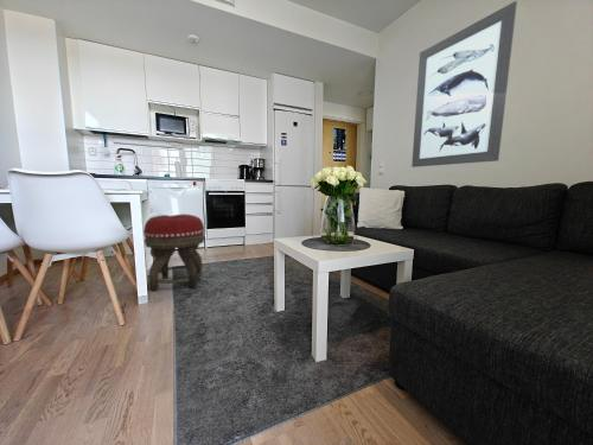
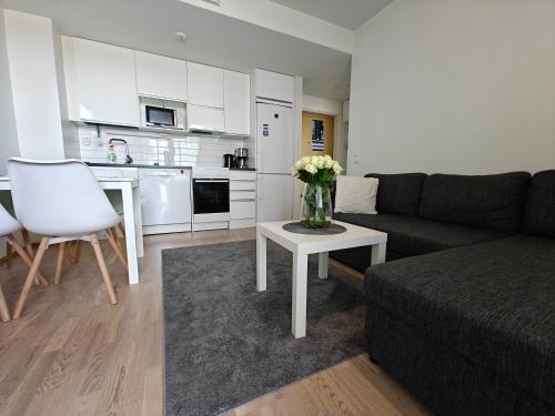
- wall art [410,0,518,169]
- footstool [142,212,206,293]
